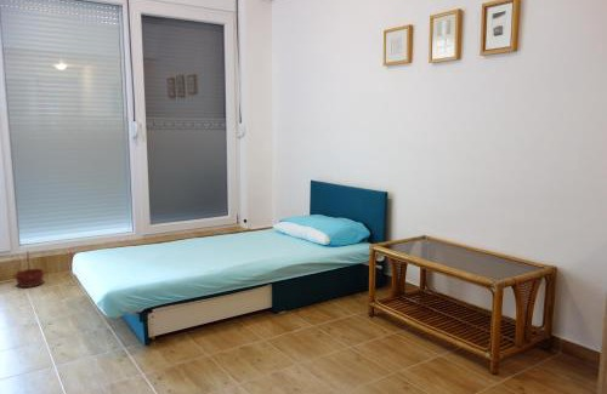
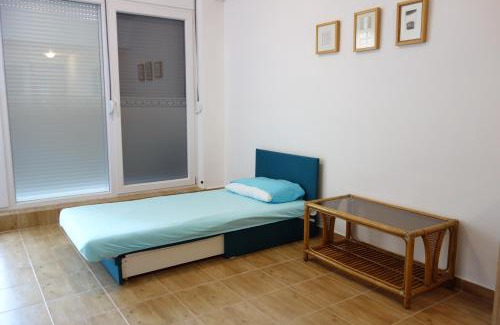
- basket [13,250,45,289]
